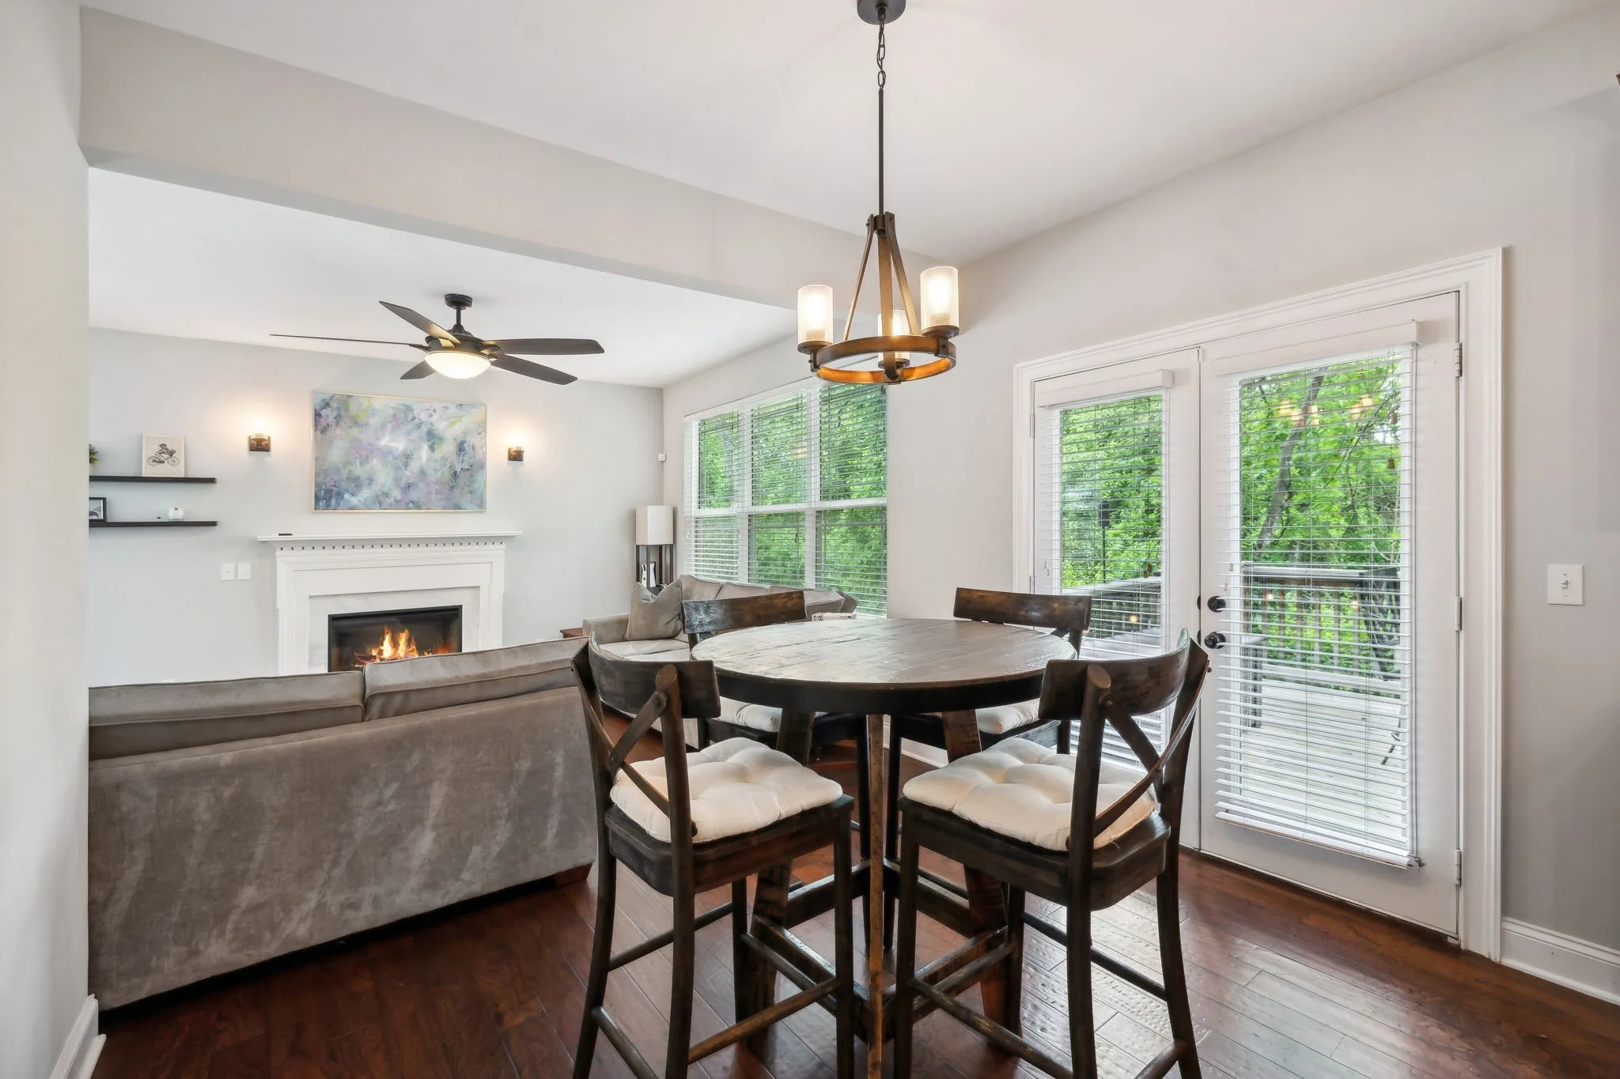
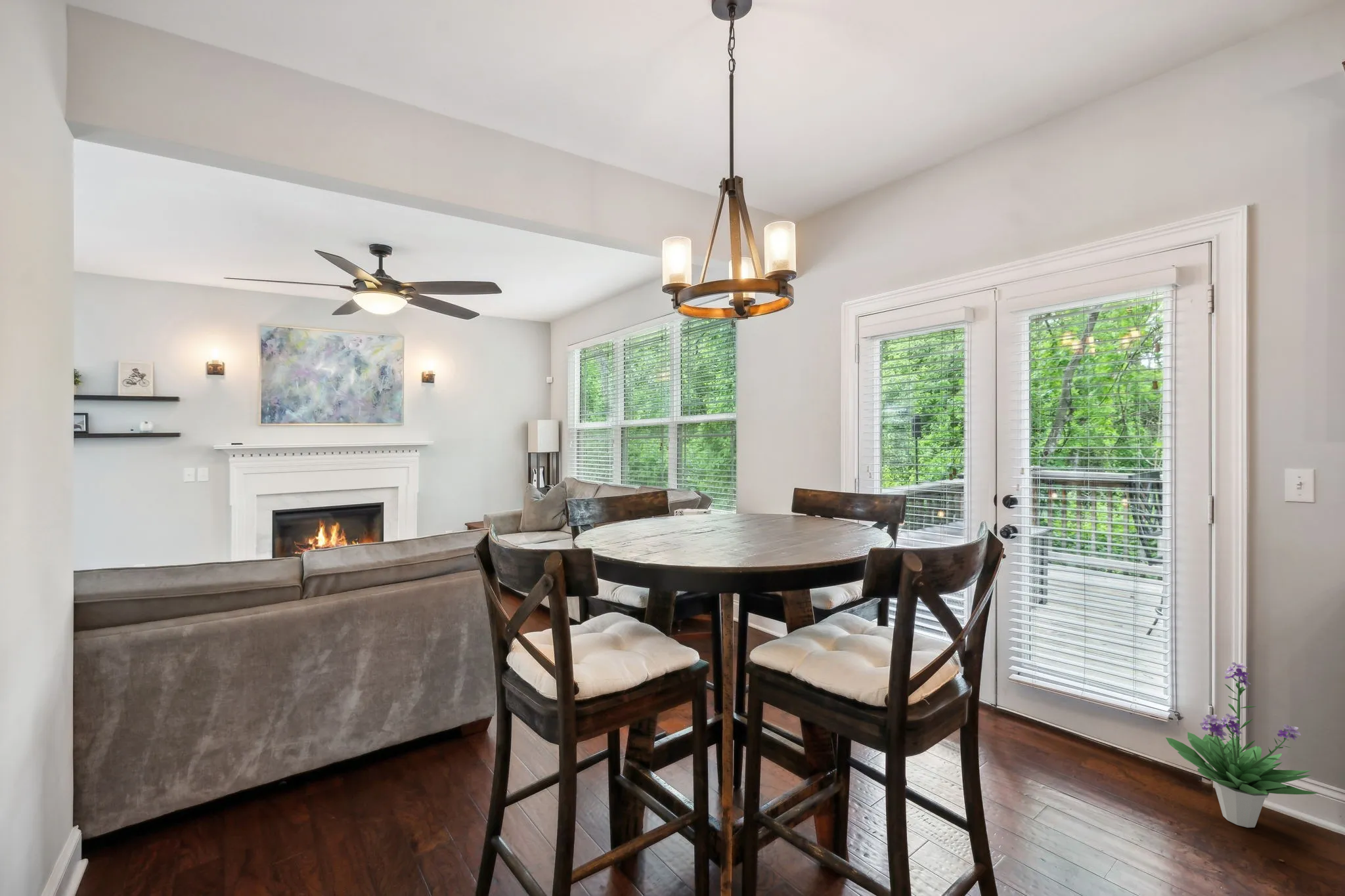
+ potted plant [1165,662,1319,828]
